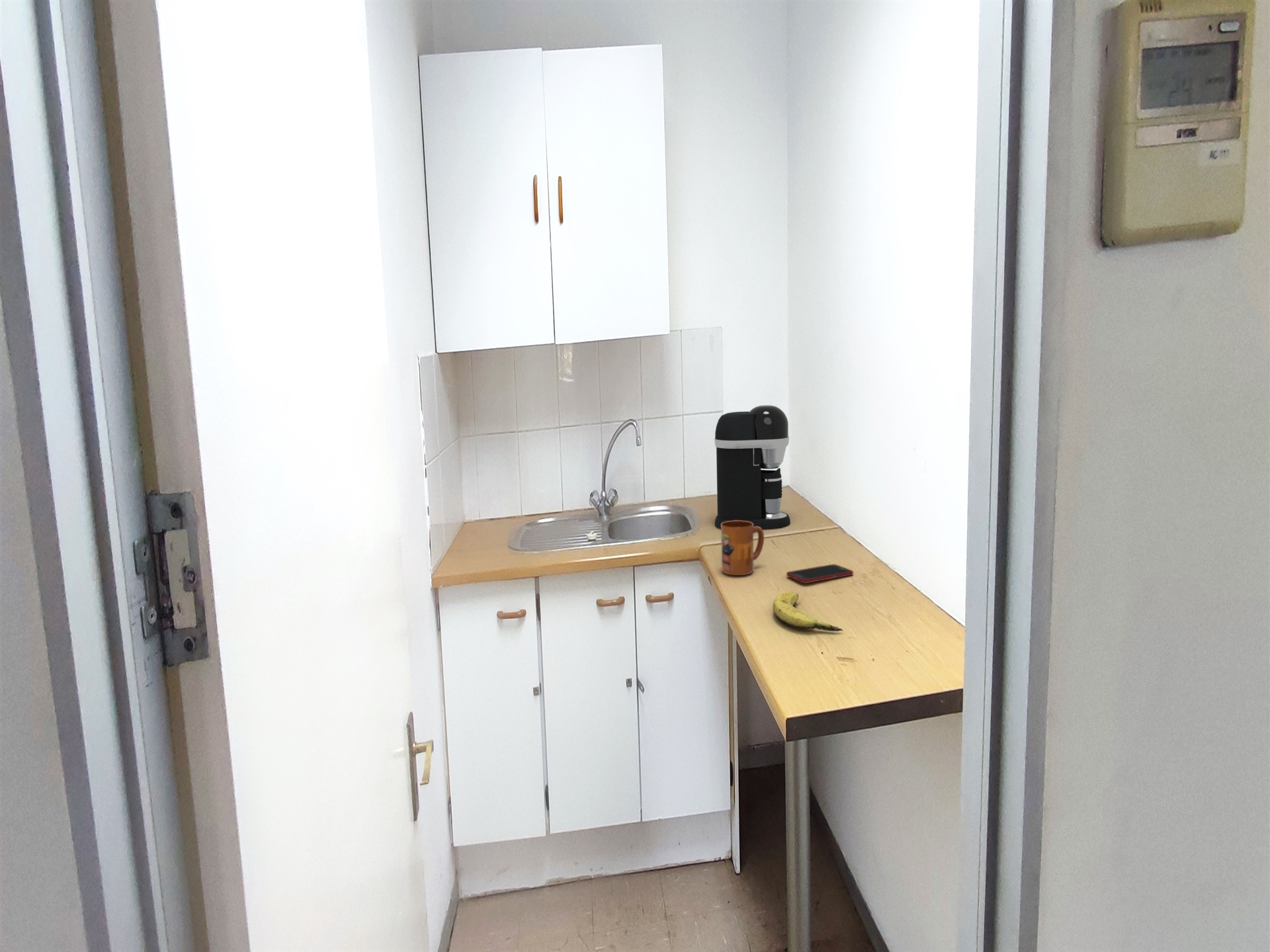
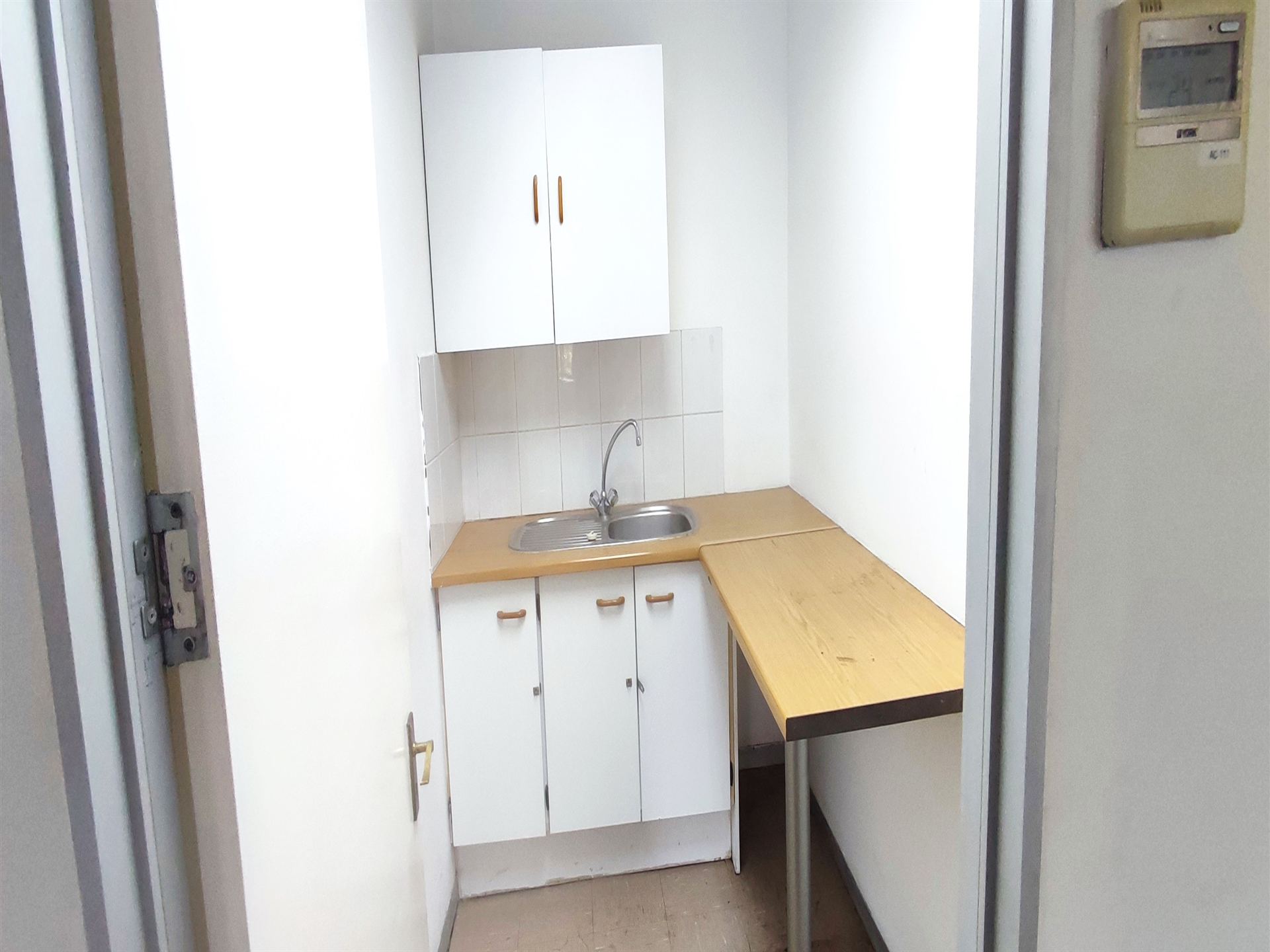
- banana [773,591,843,632]
- mug [720,520,765,576]
- cell phone [786,563,854,584]
- coffee maker [714,405,791,529]
